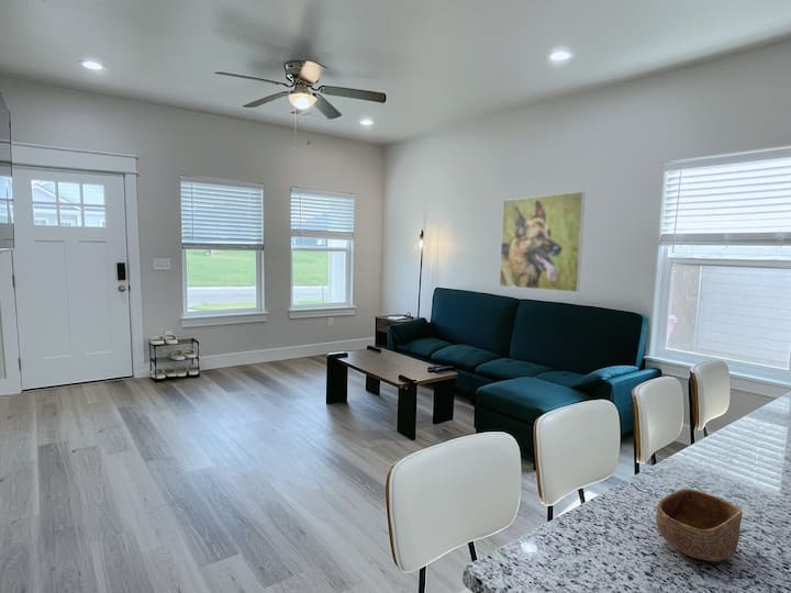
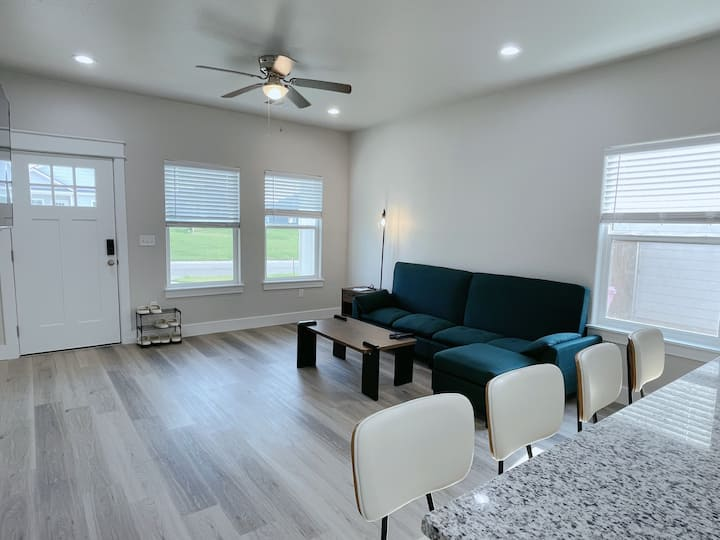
- bowl [655,488,744,562]
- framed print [499,190,586,293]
